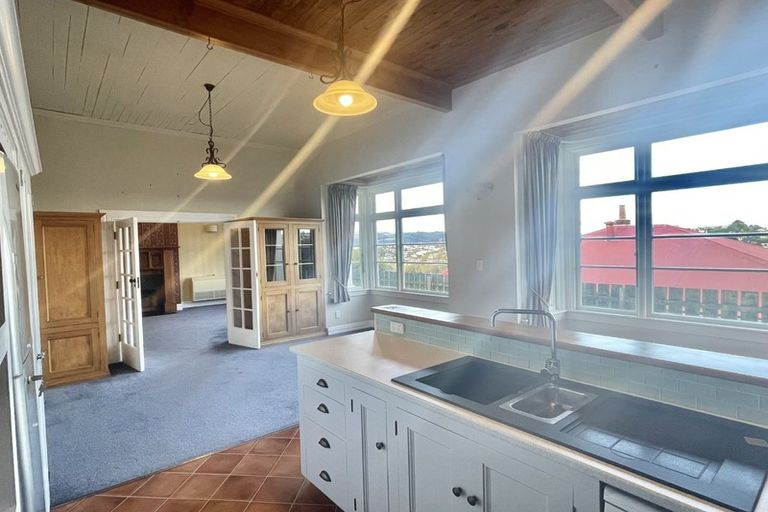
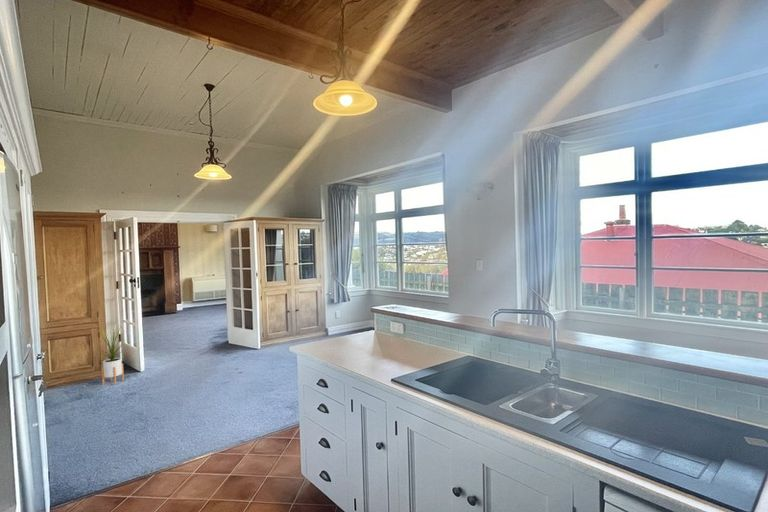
+ house plant [91,322,130,386]
